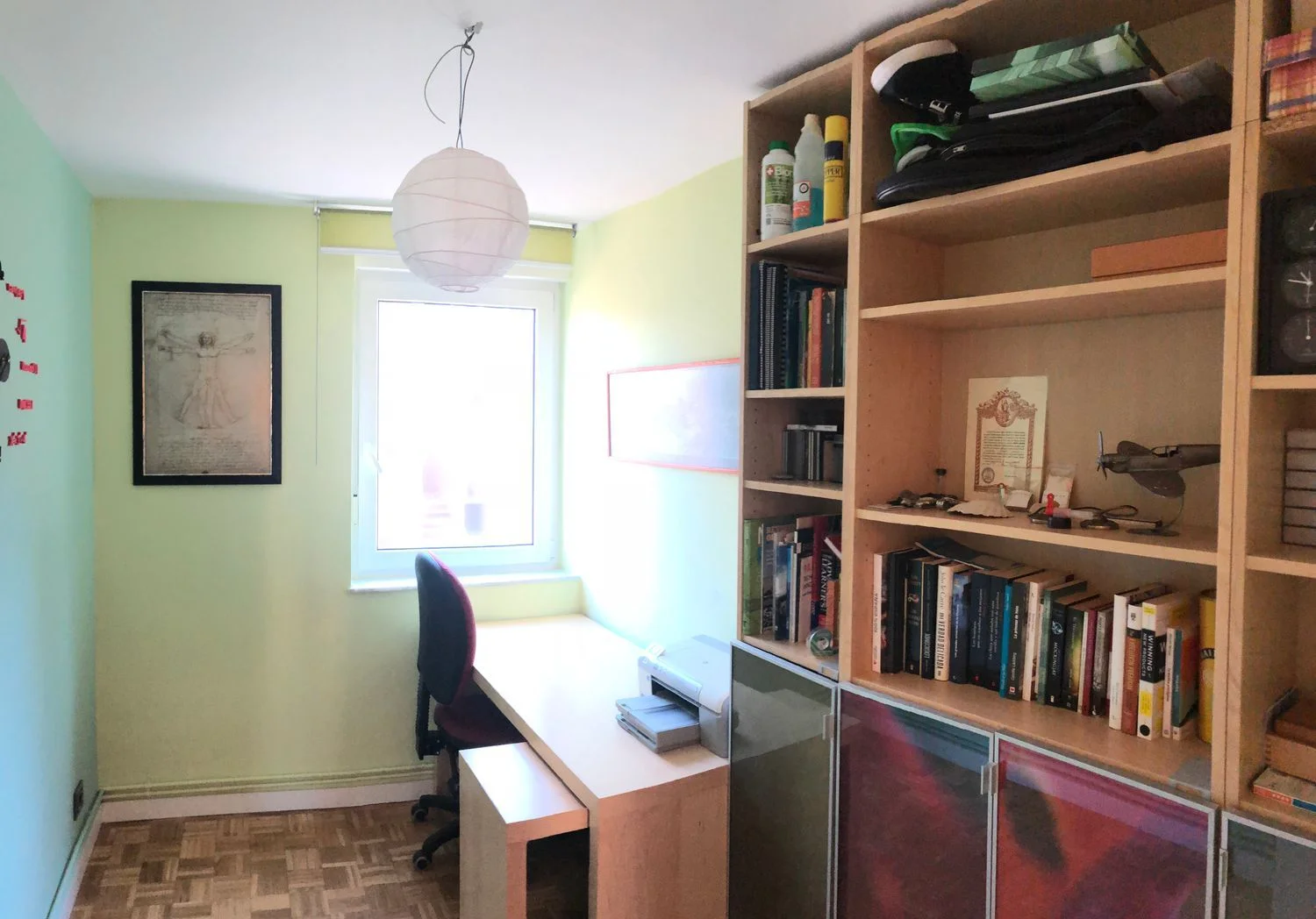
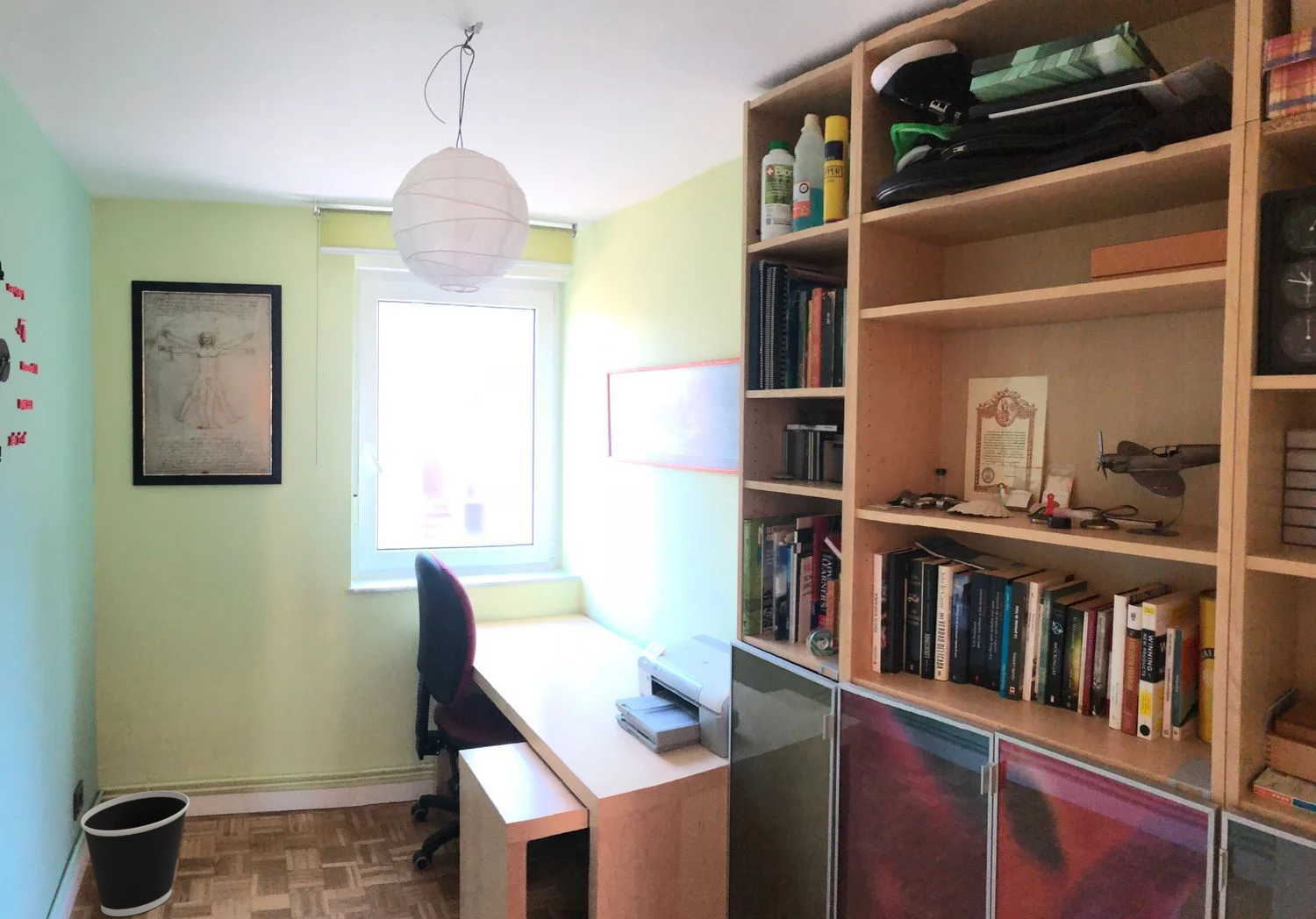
+ wastebasket [80,790,190,917]
